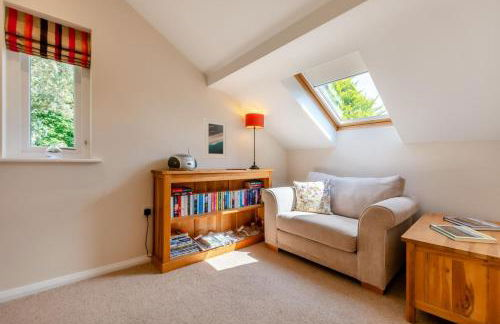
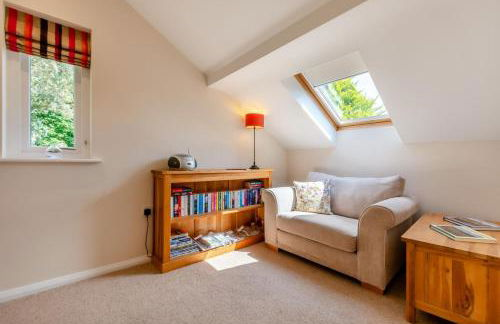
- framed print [202,117,228,160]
